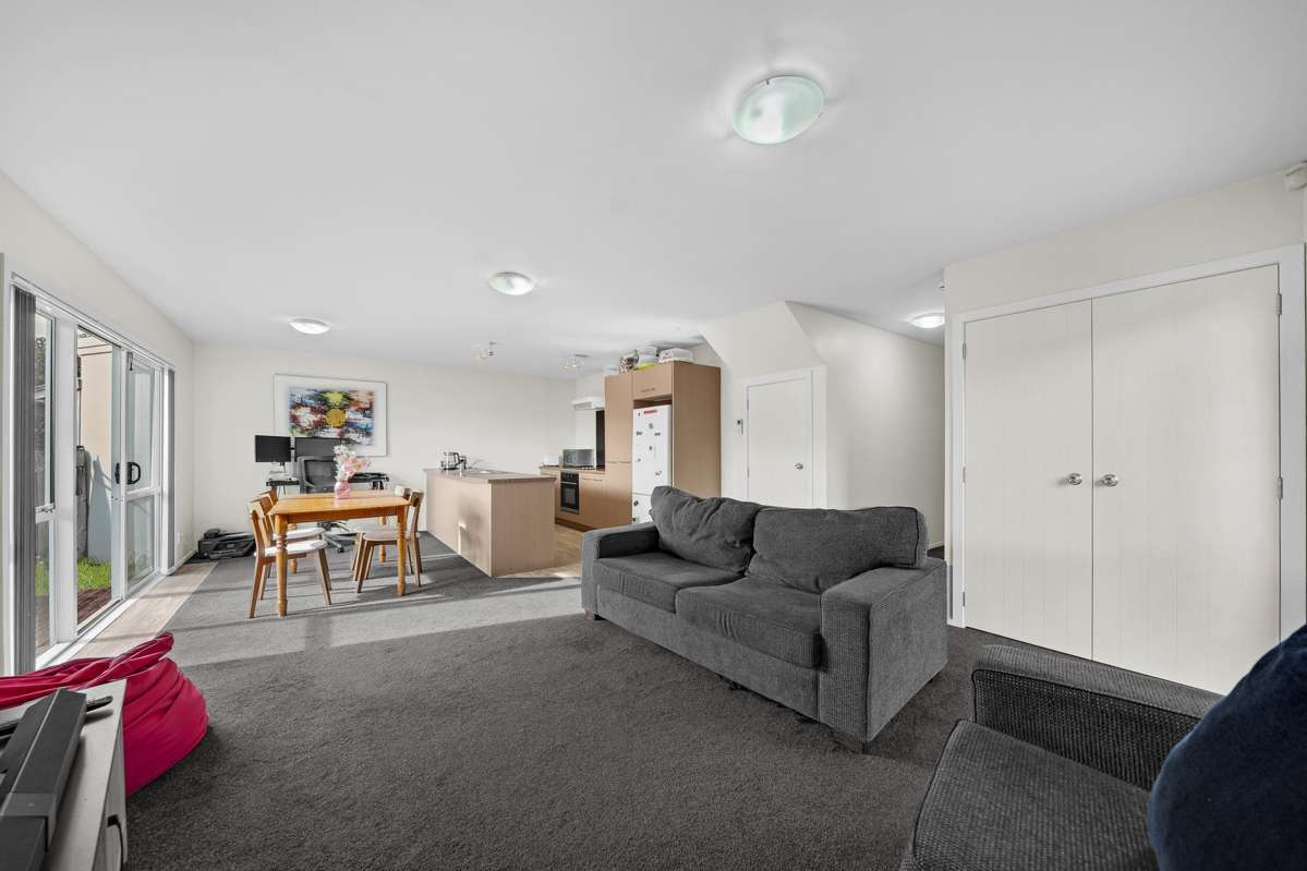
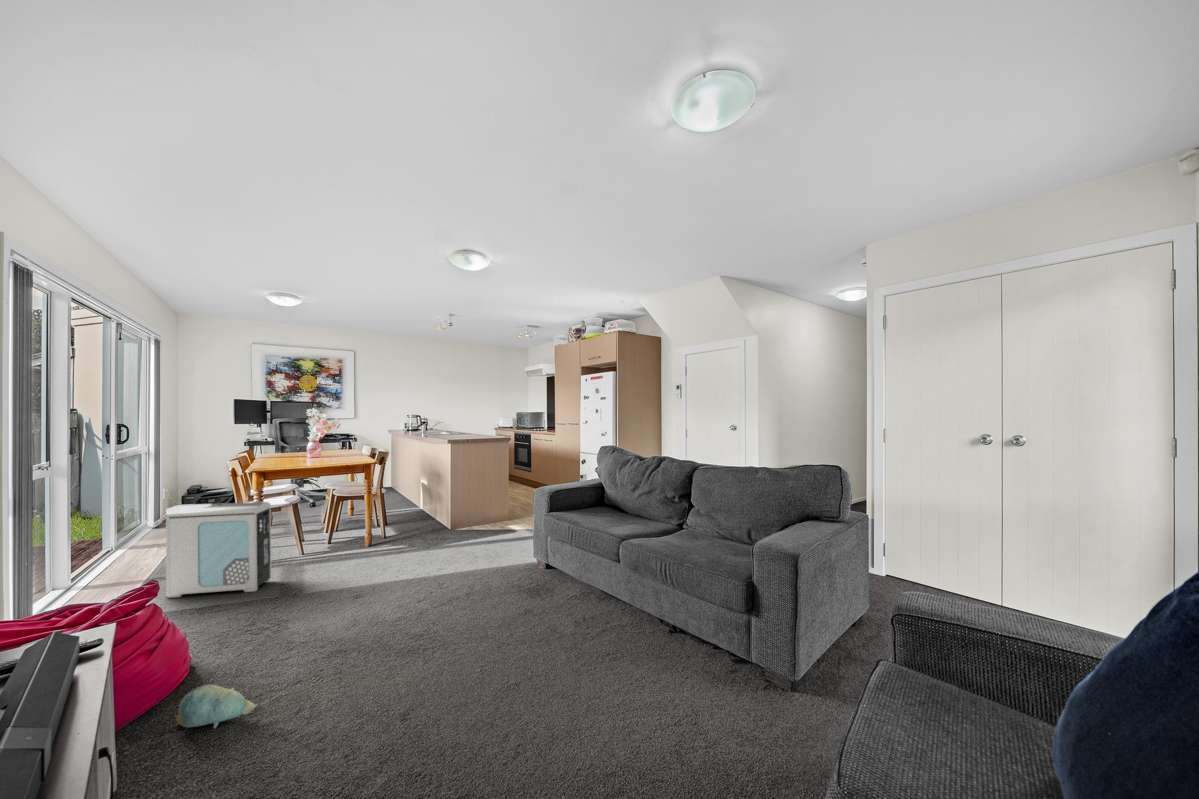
+ plush toy [174,684,259,729]
+ air purifier [164,501,272,599]
